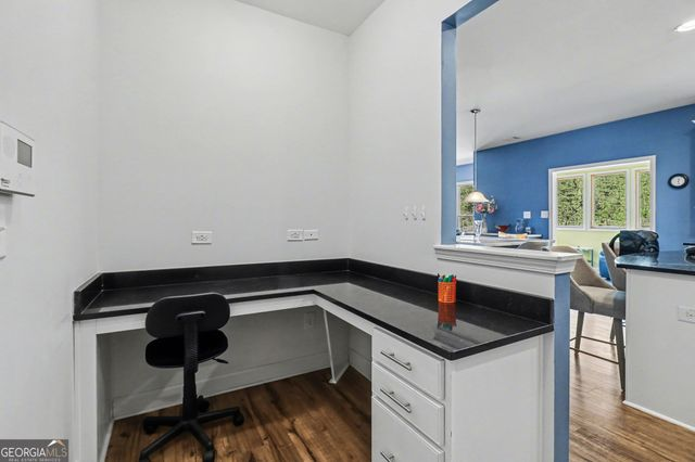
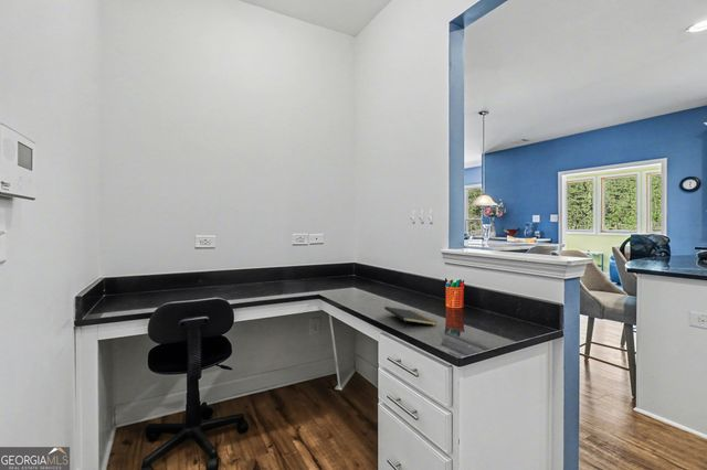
+ notepad [383,306,437,329]
